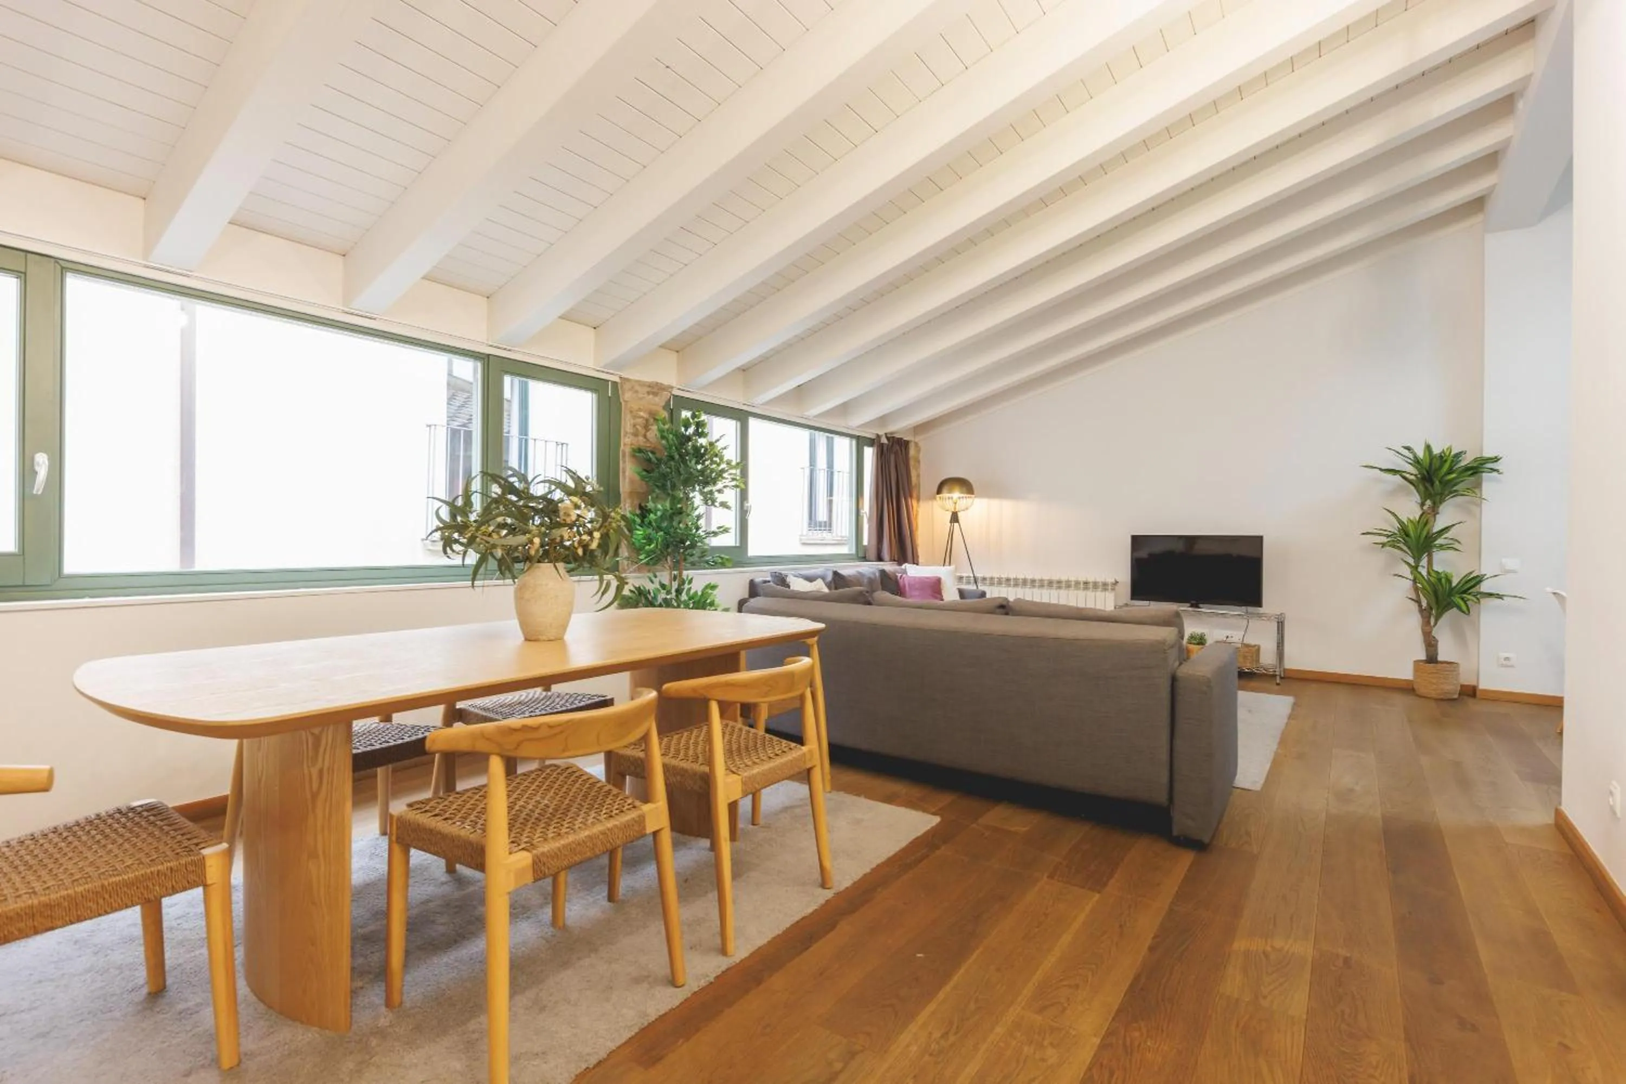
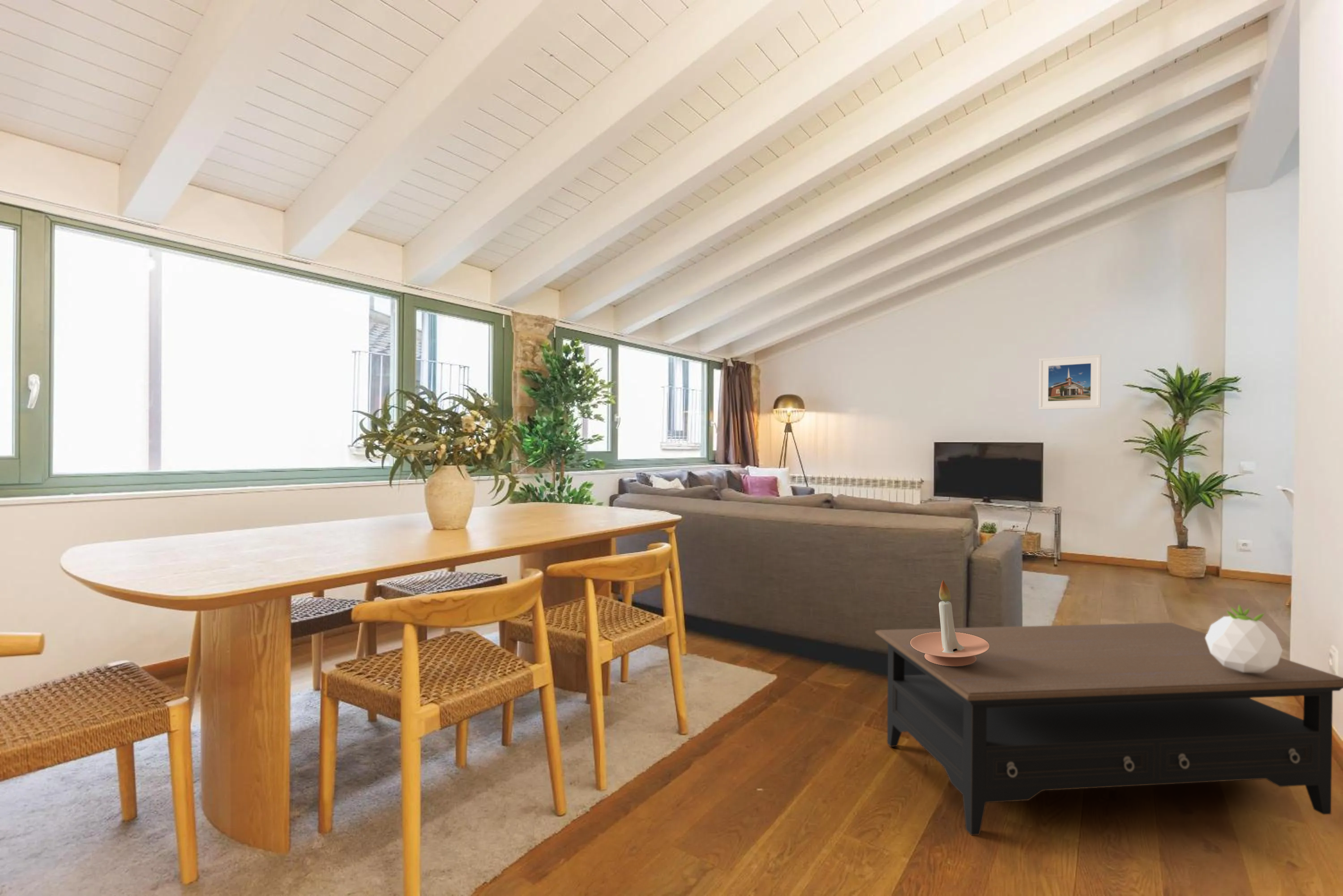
+ succulent plant [1206,604,1283,673]
+ coffee table [875,622,1343,836]
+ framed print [1038,354,1102,410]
+ candle holder [910,579,989,666]
